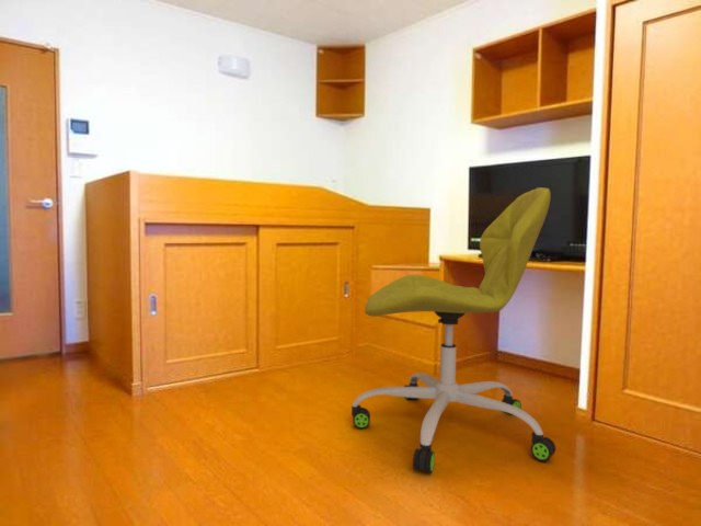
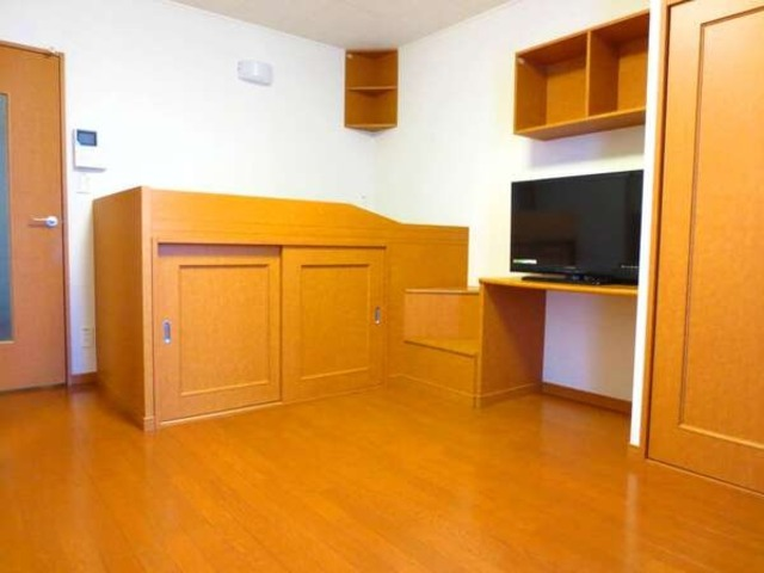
- office chair [350,186,556,474]
